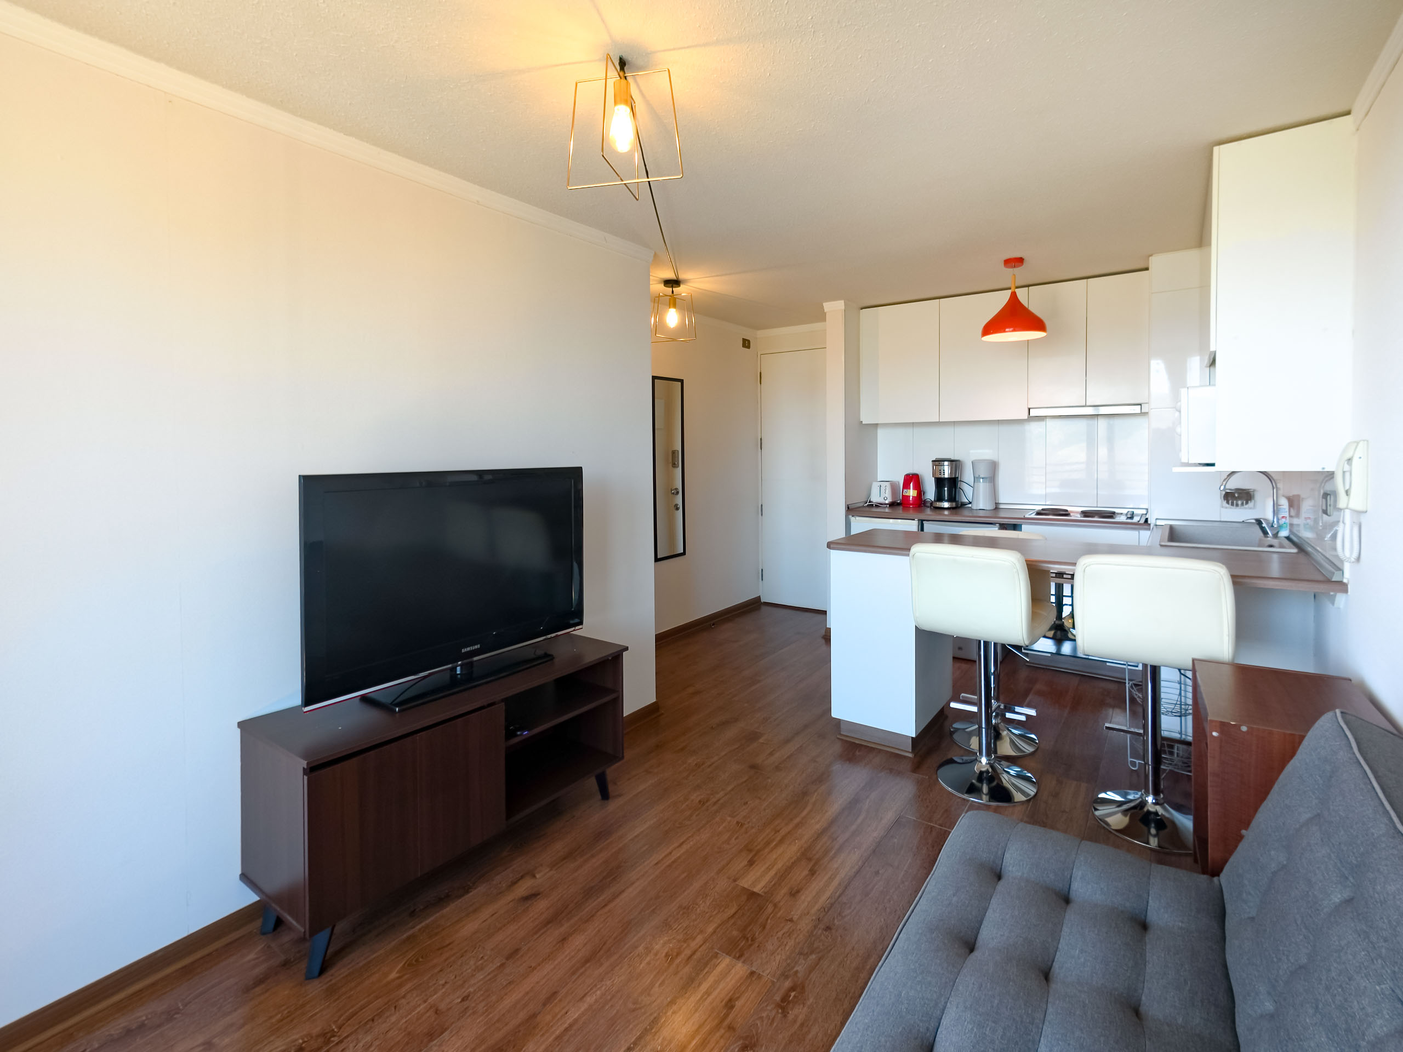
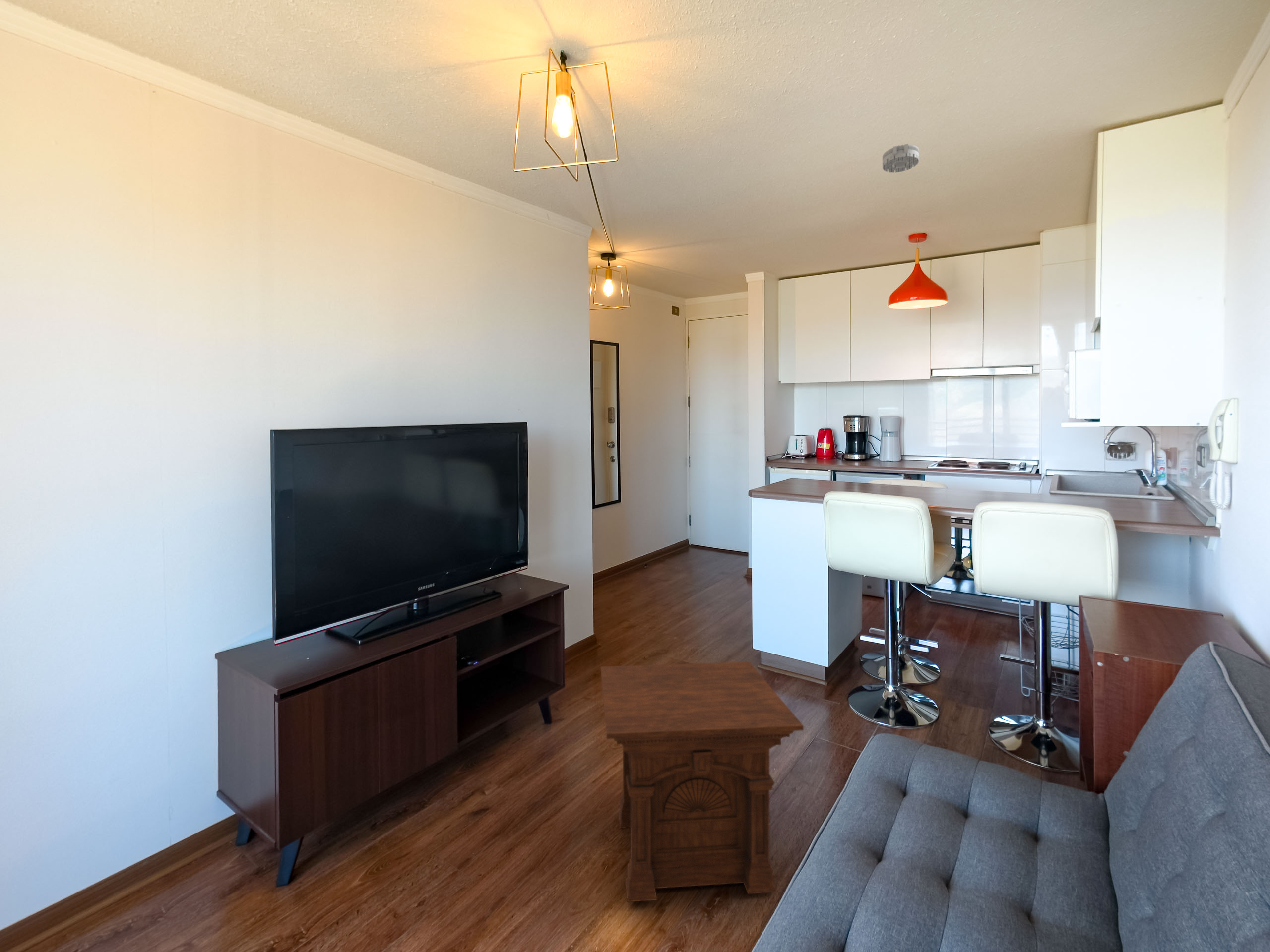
+ smoke detector [882,143,920,173]
+ side table [600,661,804,902]
